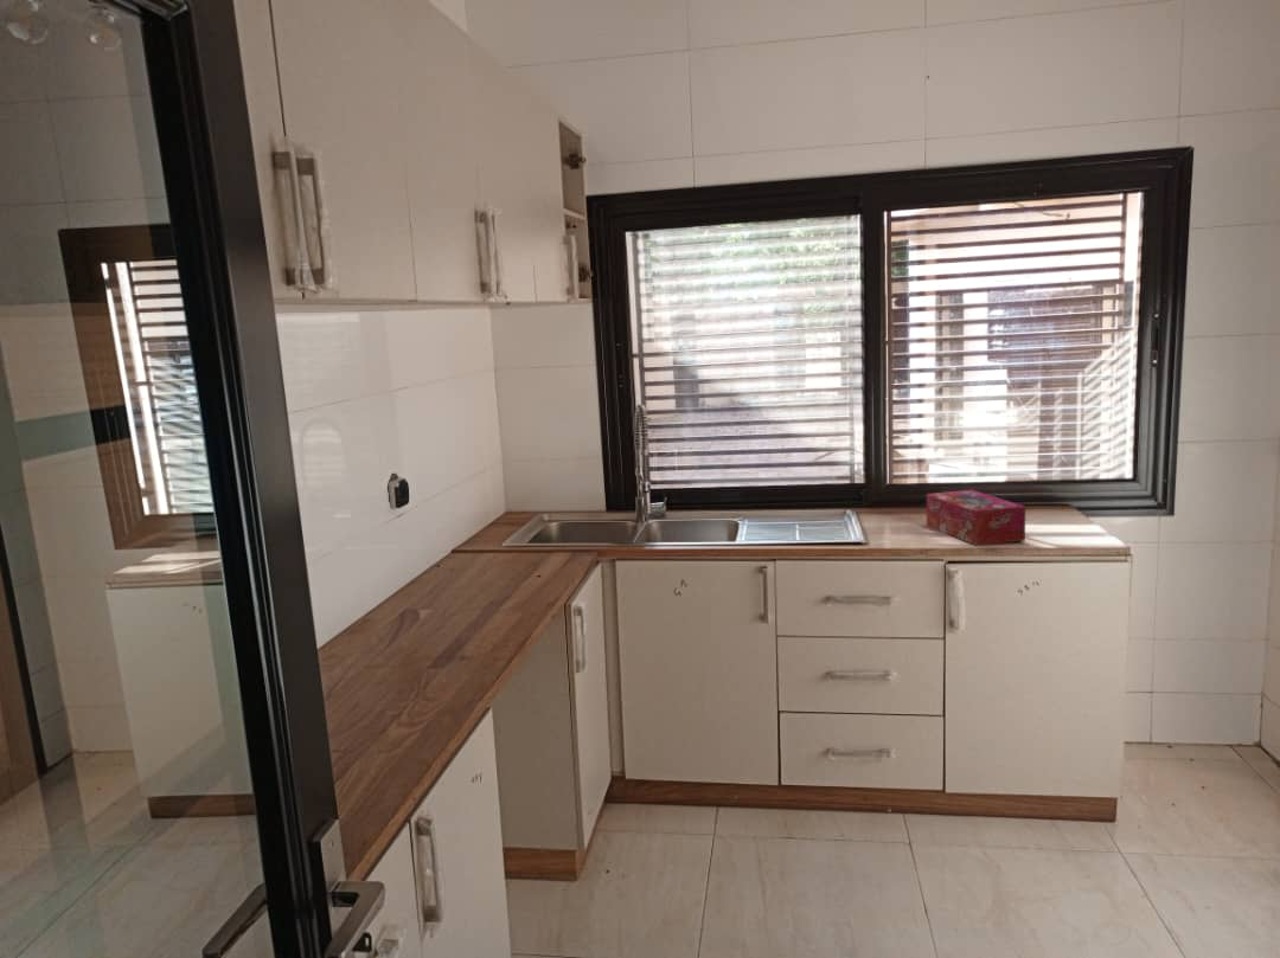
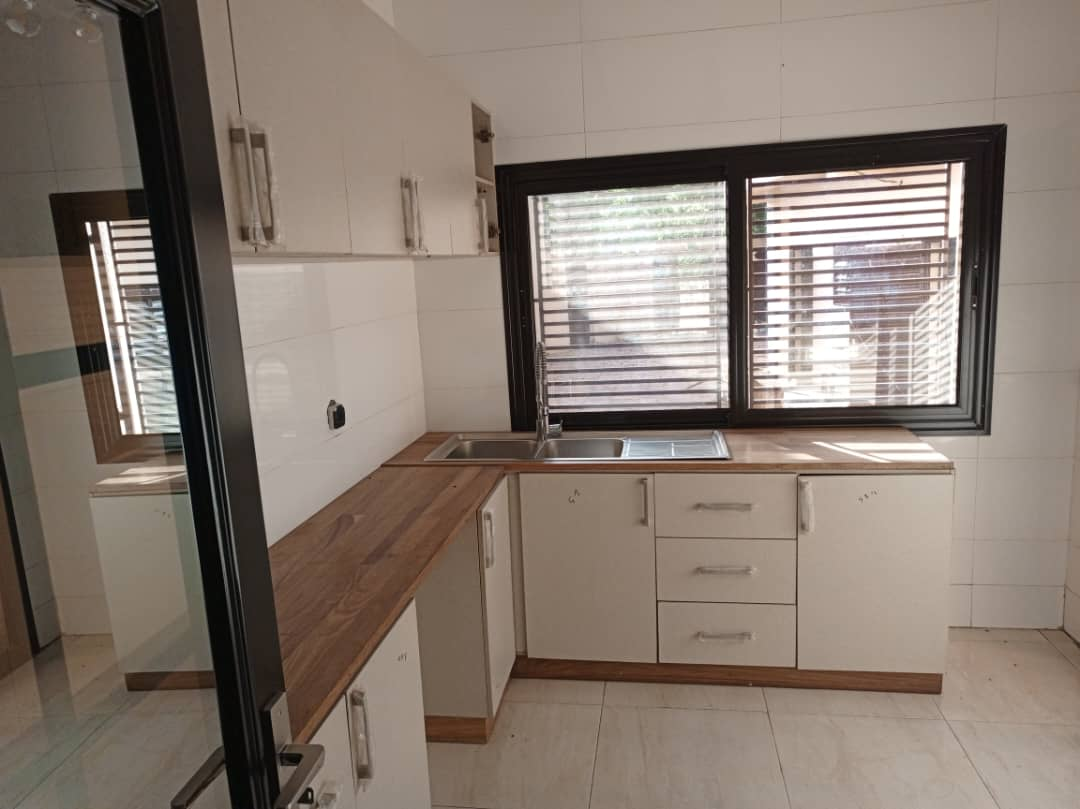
- tissue box [926,489,1026,547]
